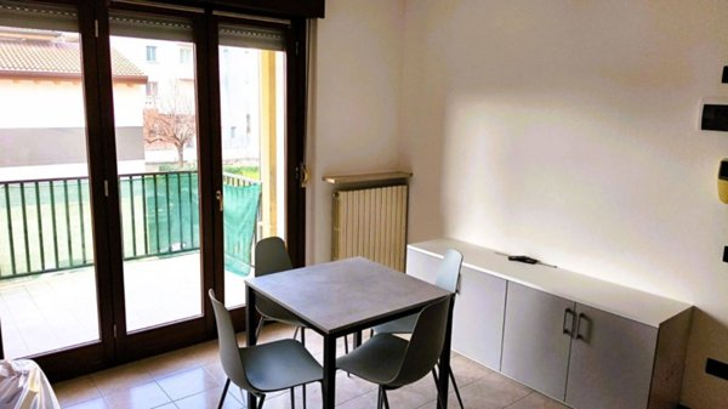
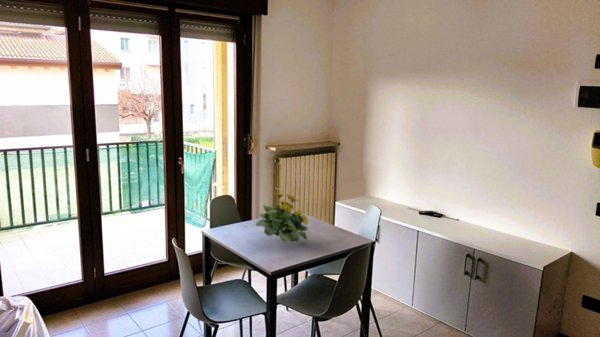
+ flowering plant [255,192,309,244]
